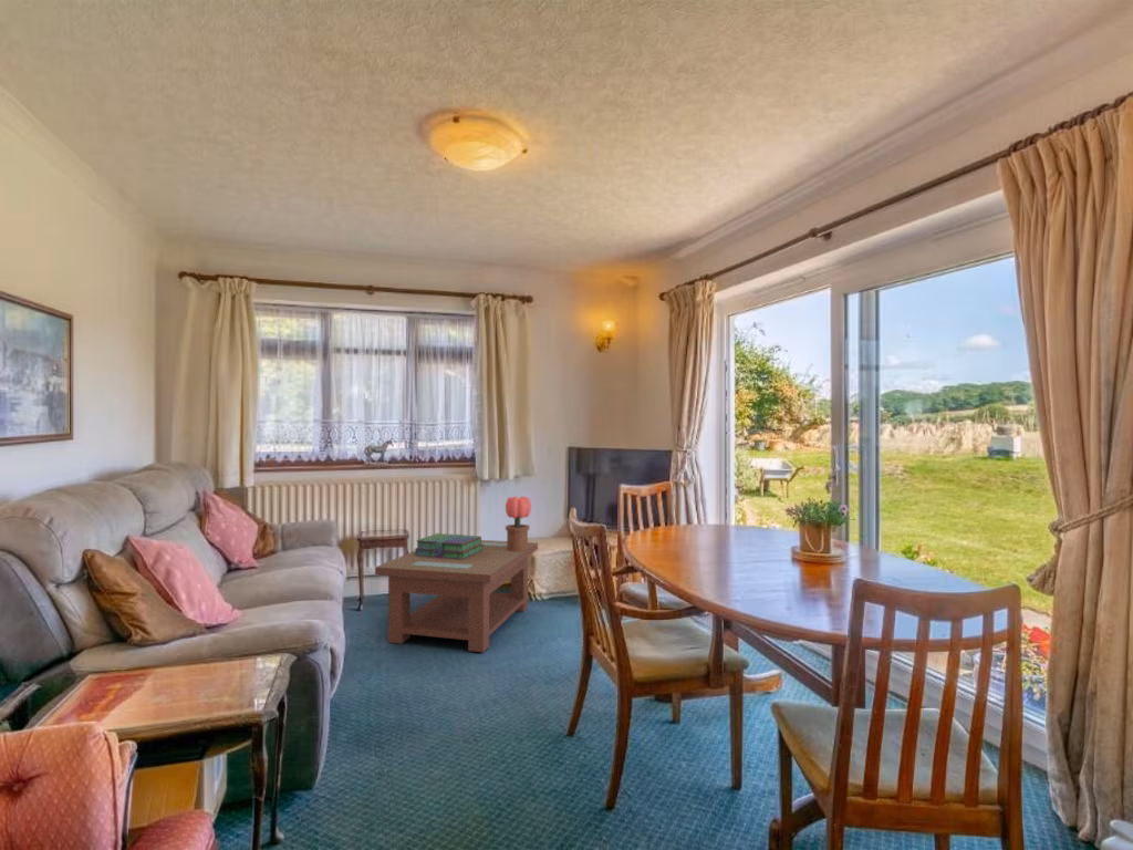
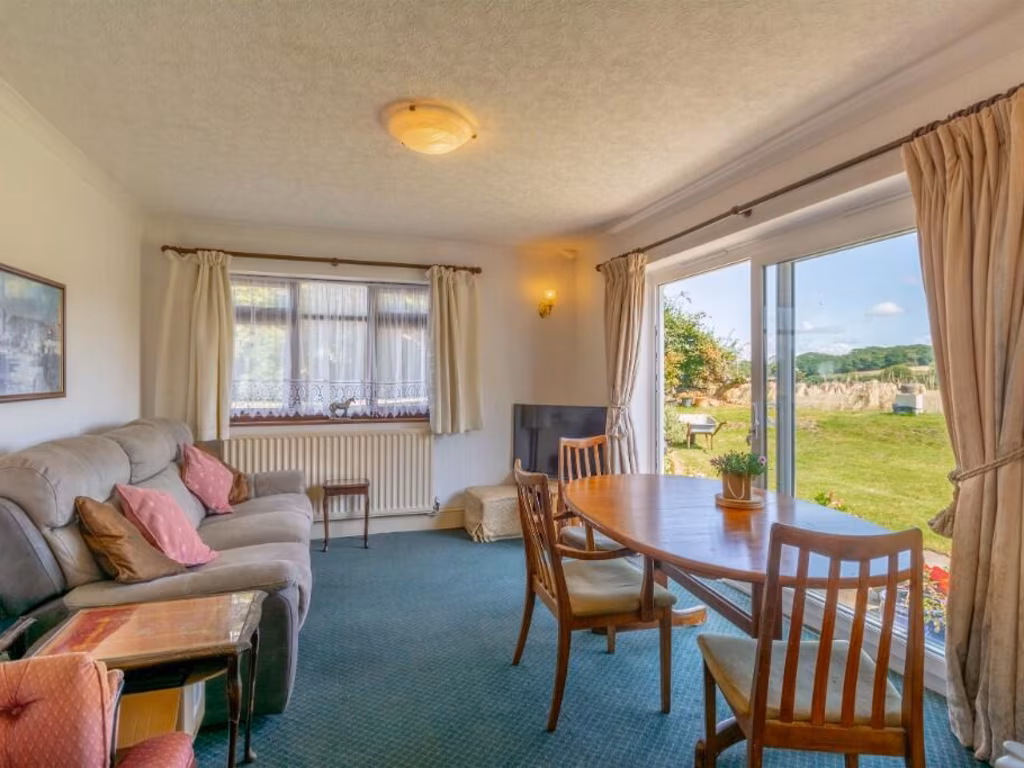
- potted flower [505,495,532,551]
- coffee table [374,539,539,653]
- stack of books [414,532,484,559]
